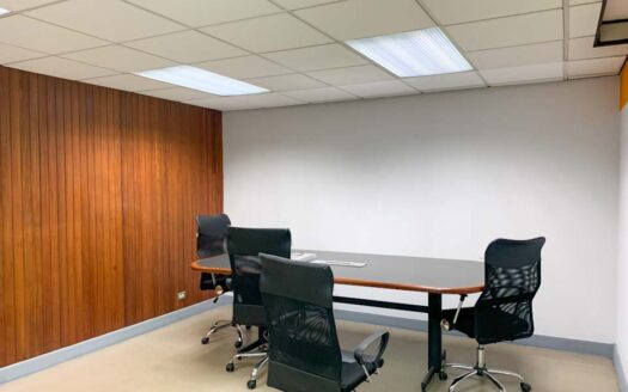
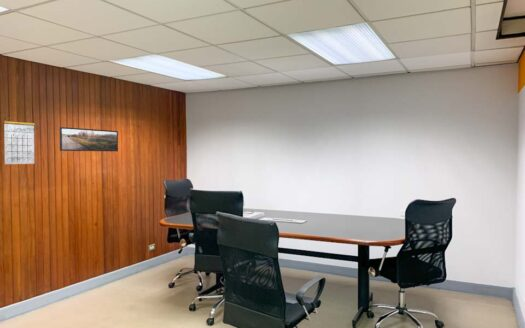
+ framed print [58,126,119,152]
+ calendar [2,116,36,165]
